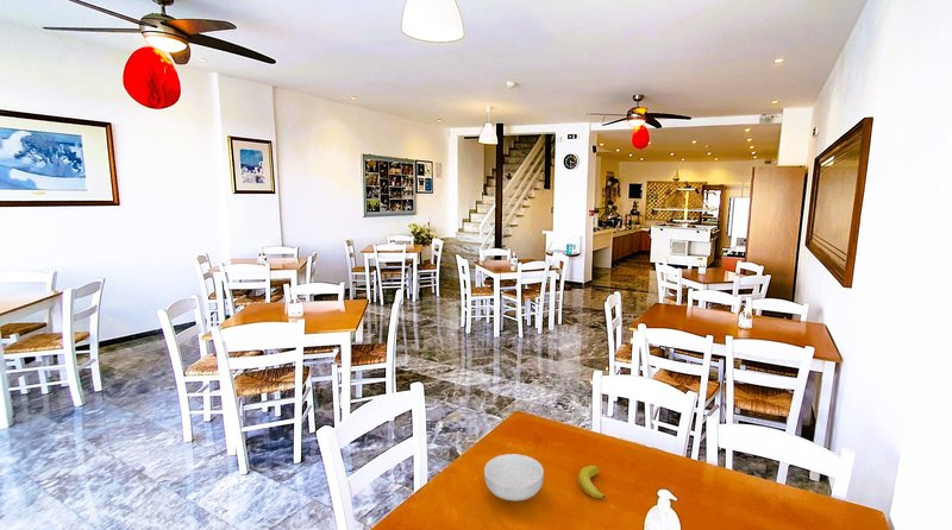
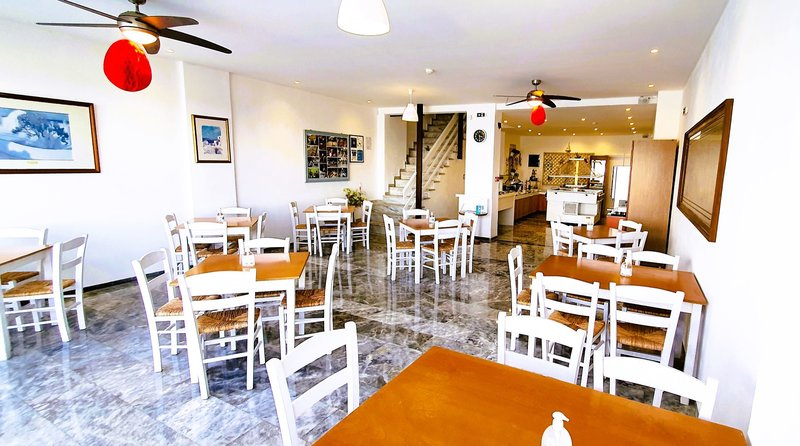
- banana [577,465,606,500]
- cereal bowl [483,453,545,501]
